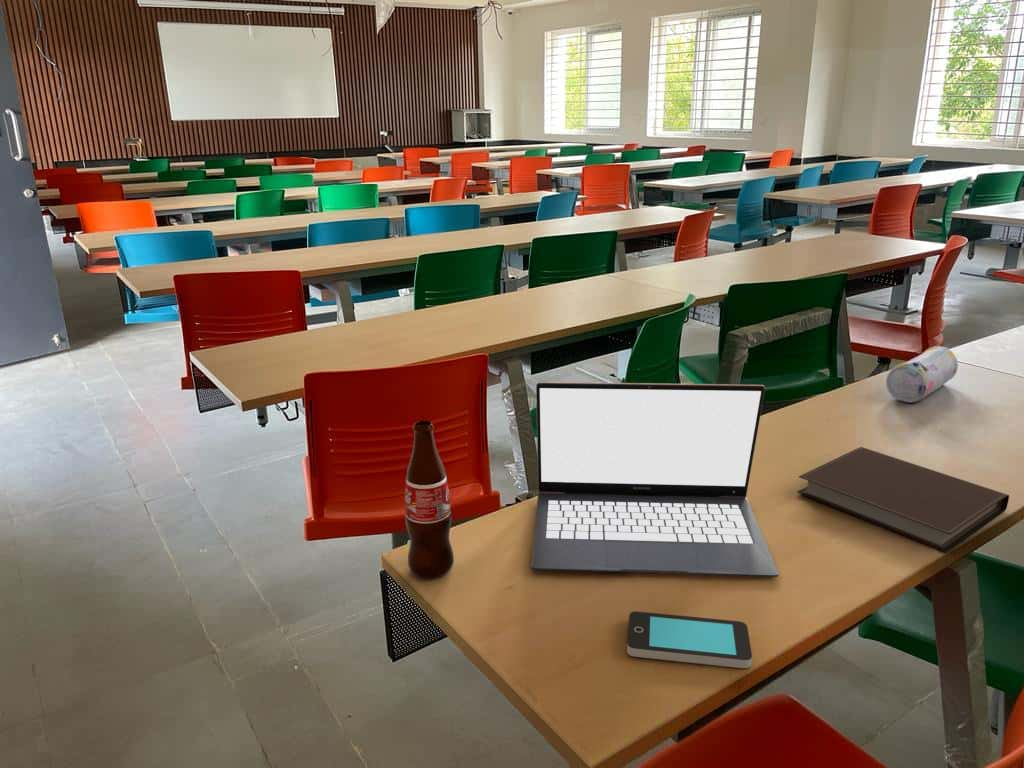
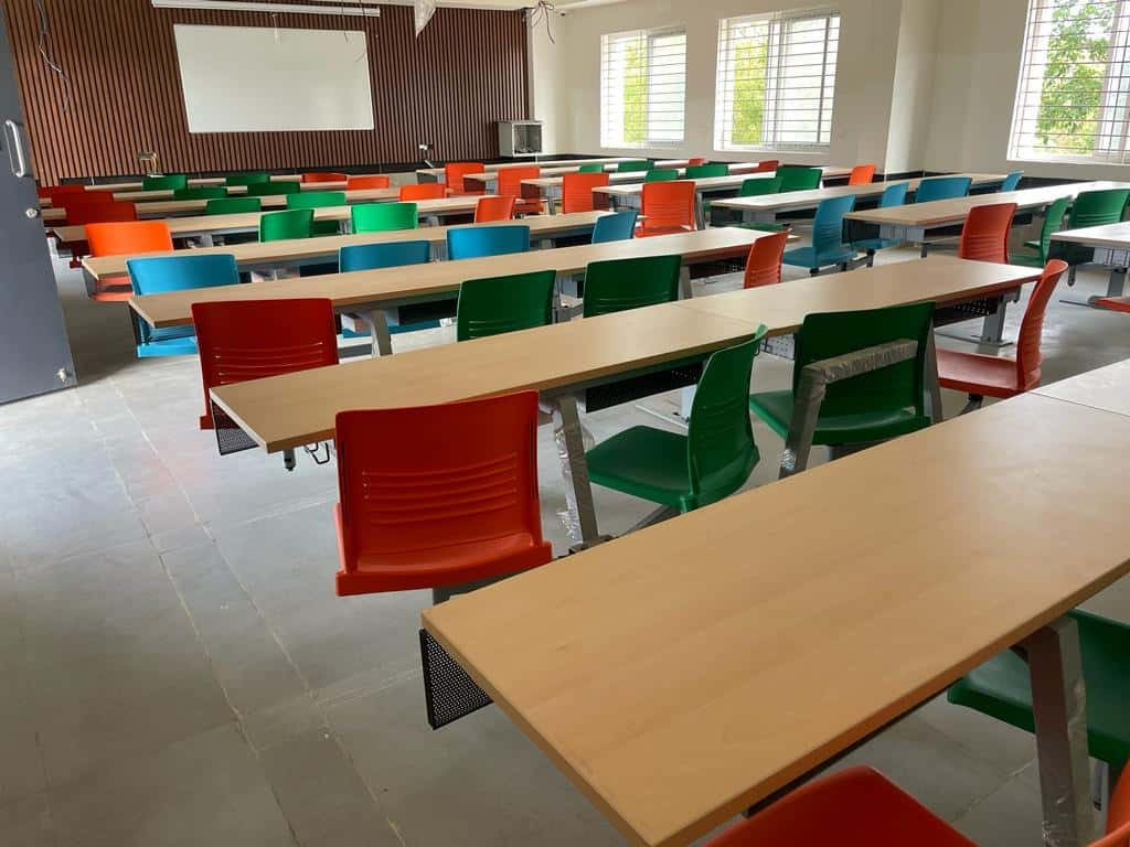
- smartphone [626,610,753,669]
- pencil case [885,345,959,403]
- bottle [404,419,455,579]
- notebook [796,446,1010,553]
- laptop [530,381,780,578]
